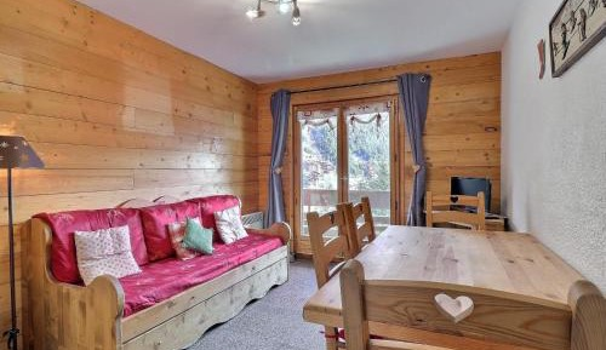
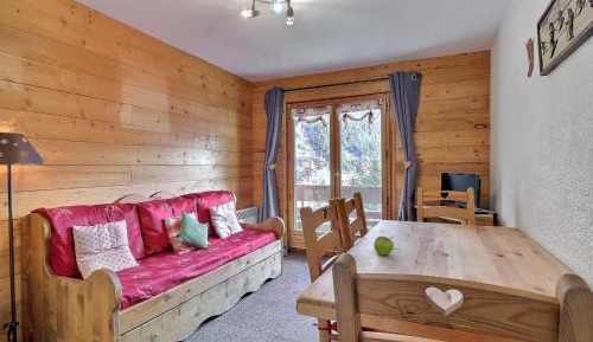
+ fruit [372,235,395,257]
